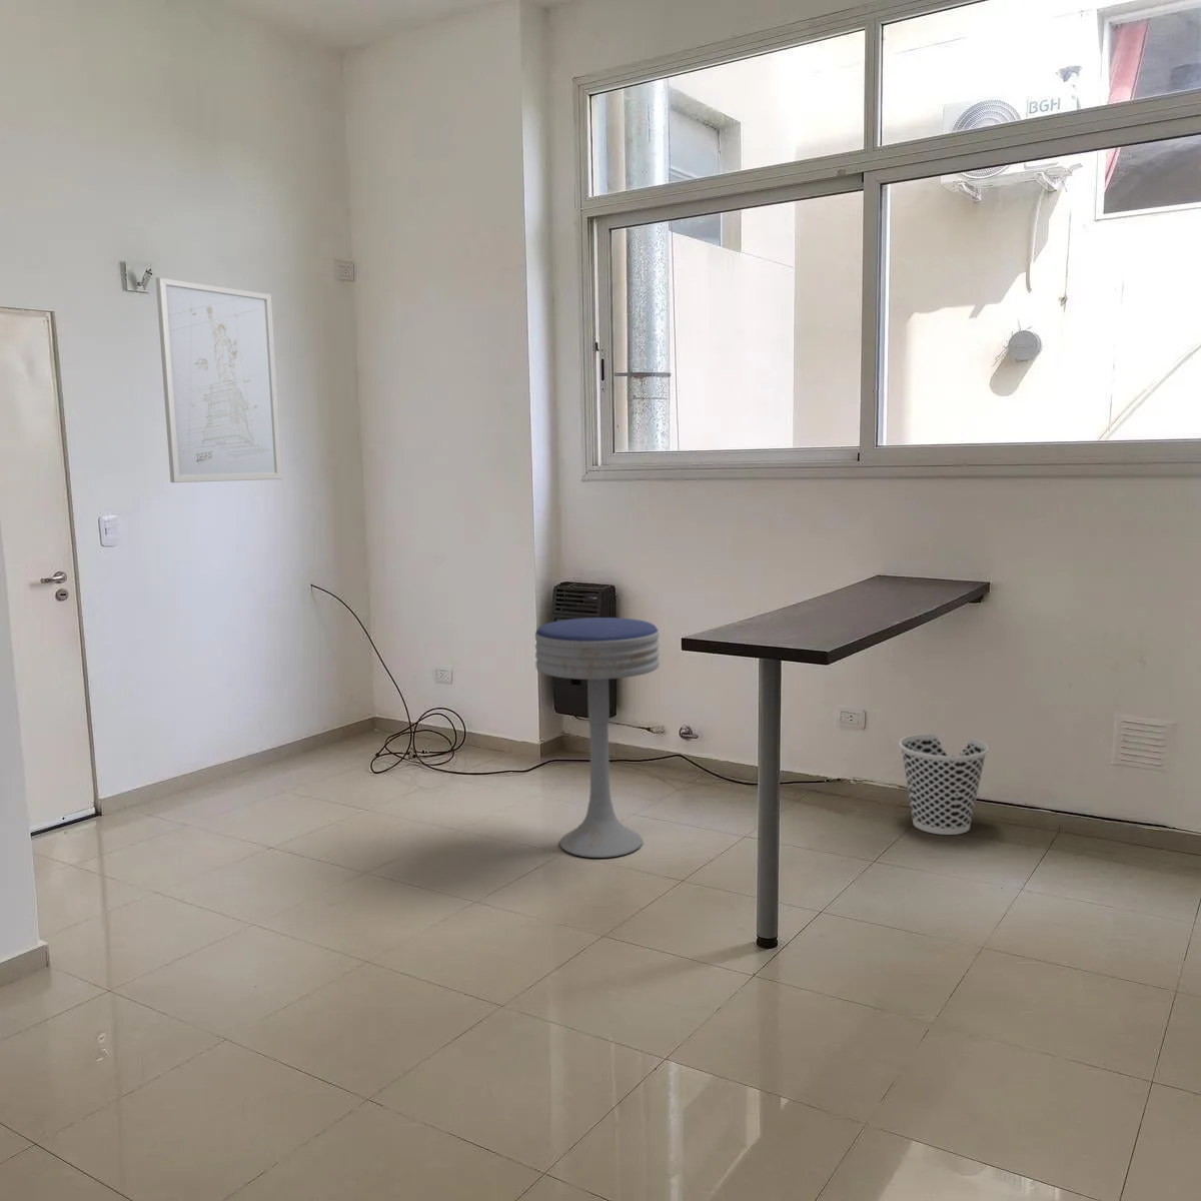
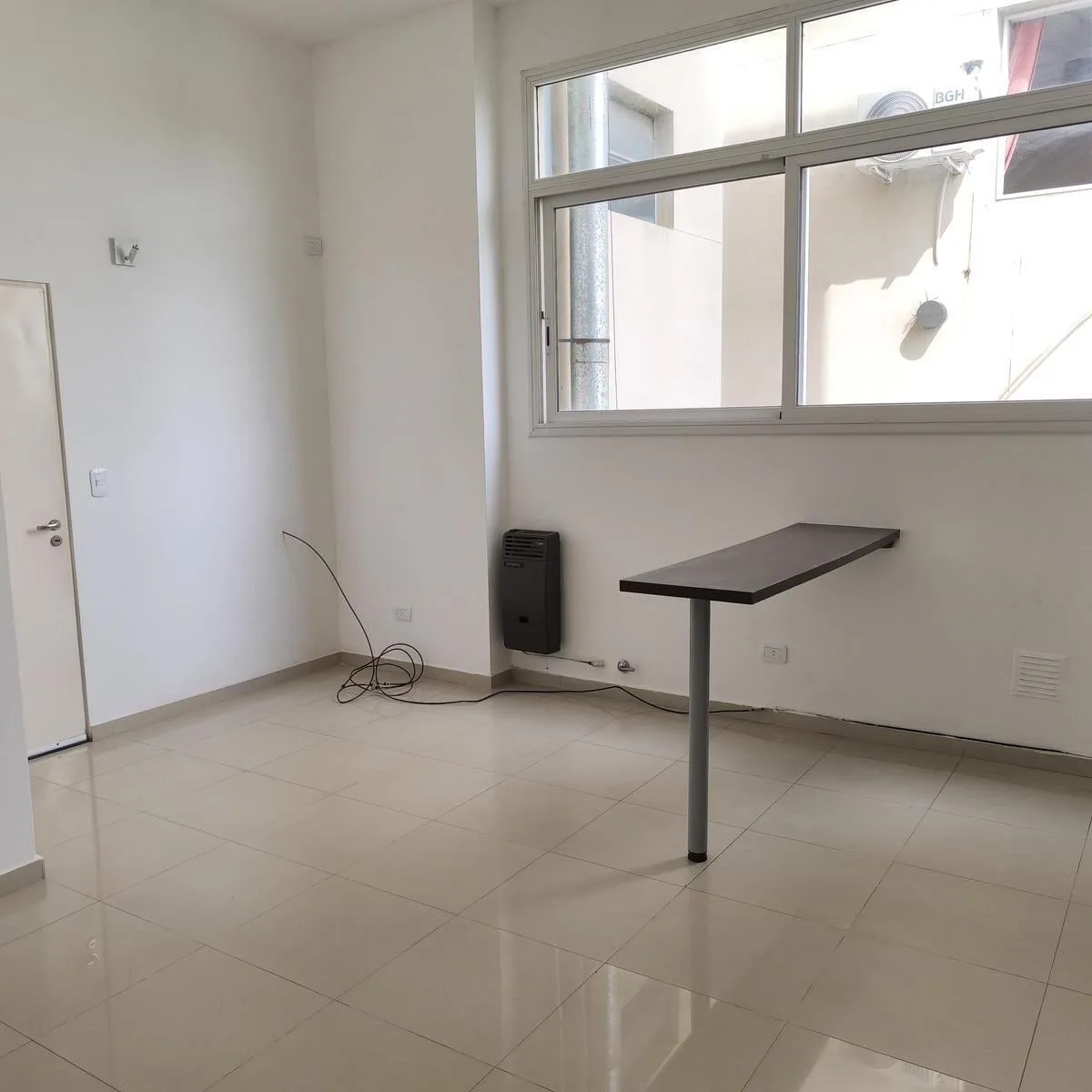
- wastebasket [899,732,989,836]
- bar stool [535,617,661,859]
- wall art [155,276,284,484]
